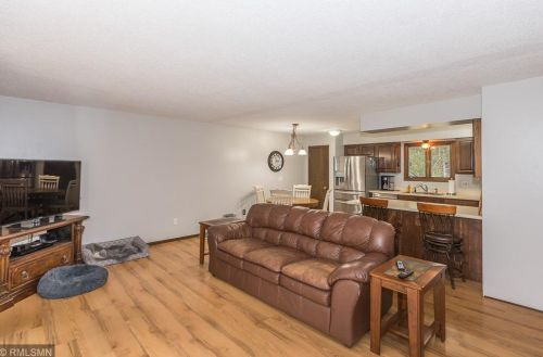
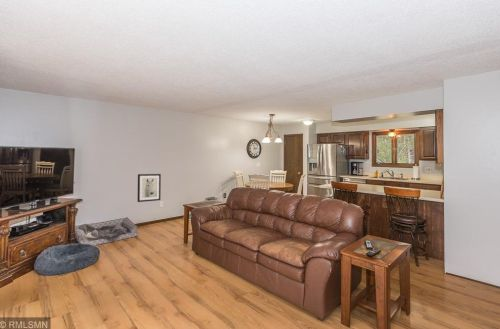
+ wall art [137,173,162,203]
